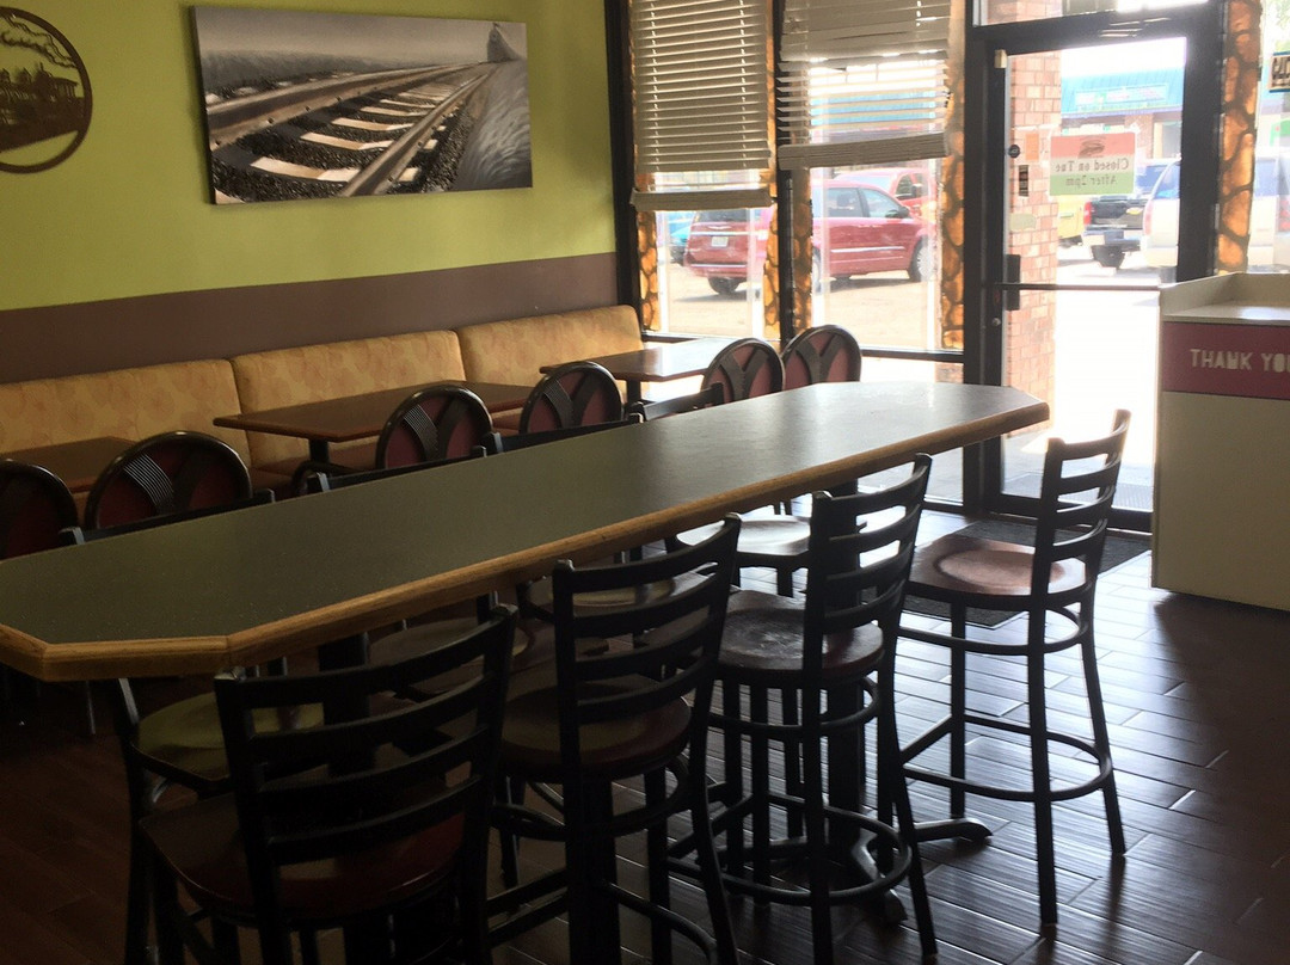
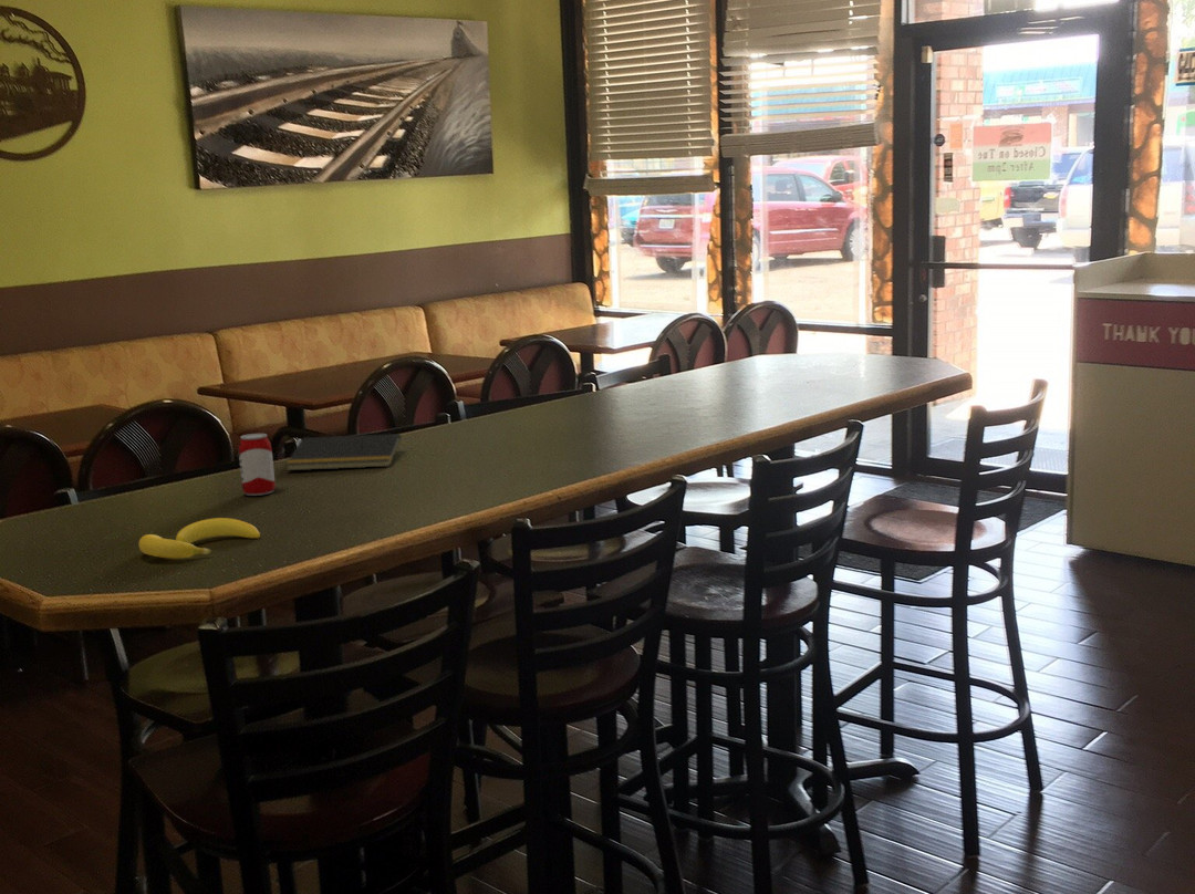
+ notepad [284,433,402,471]
+ banana [137,517,261,560]
+ beverage can [238,433,277,497]
